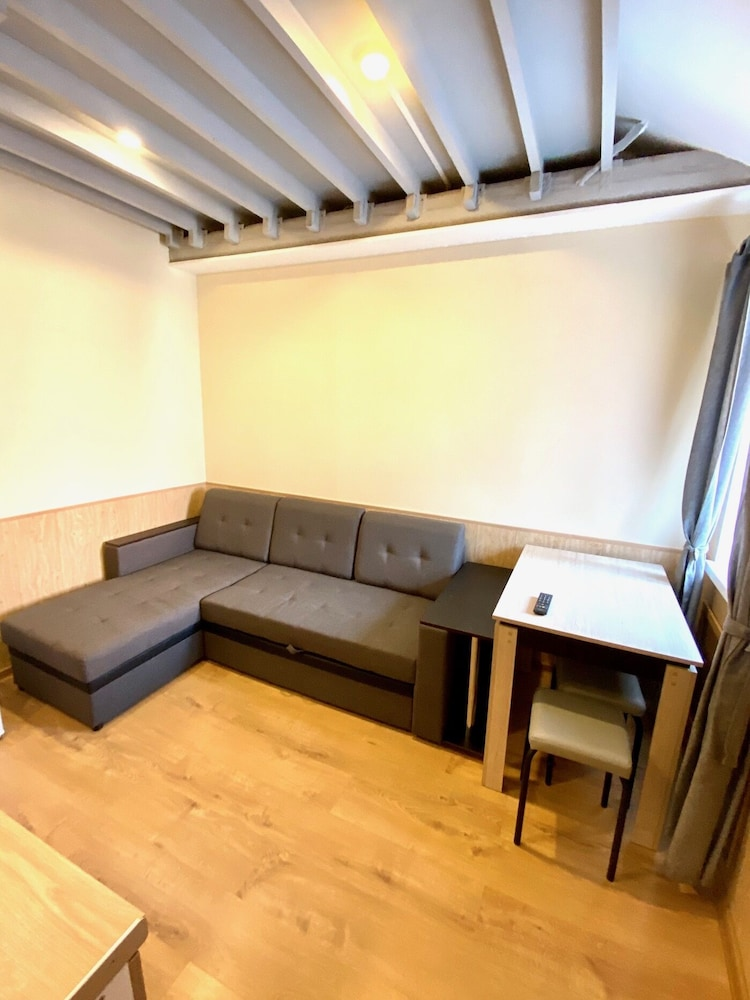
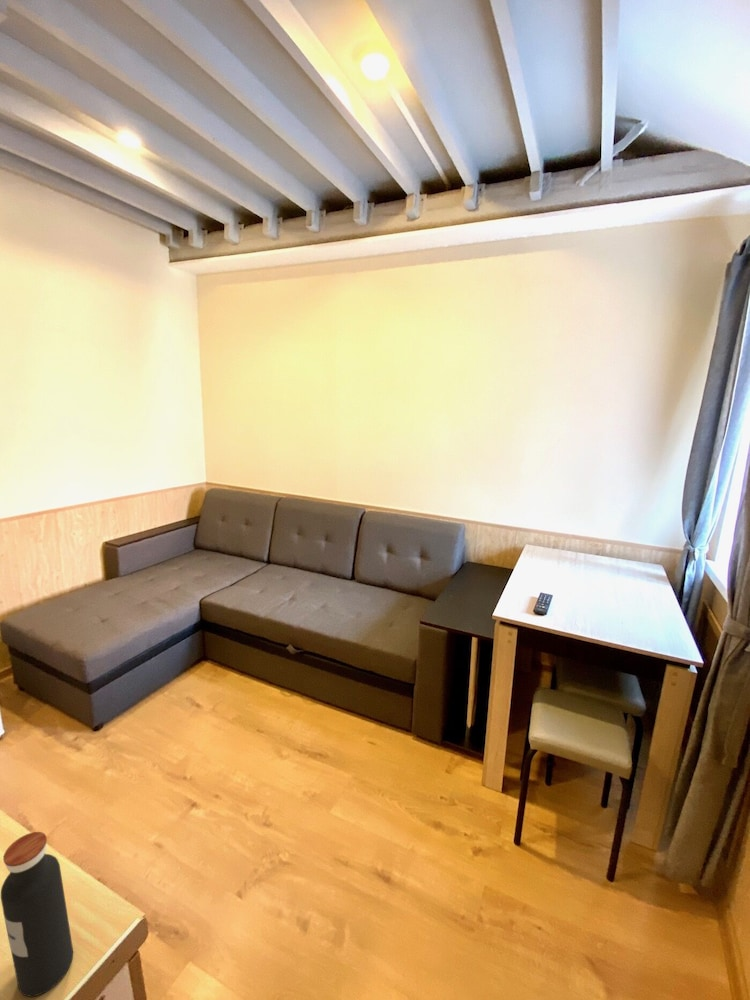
+ water bottle [0,831,74,998]
